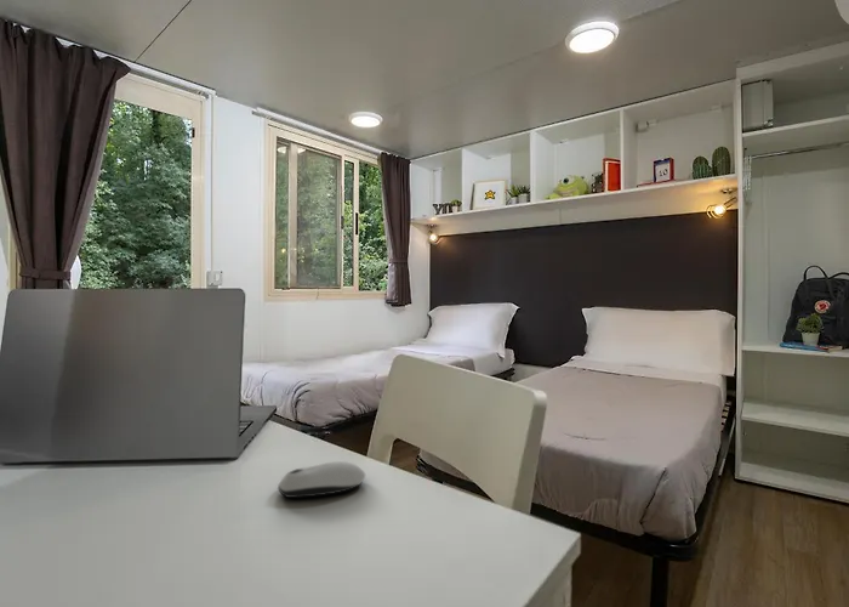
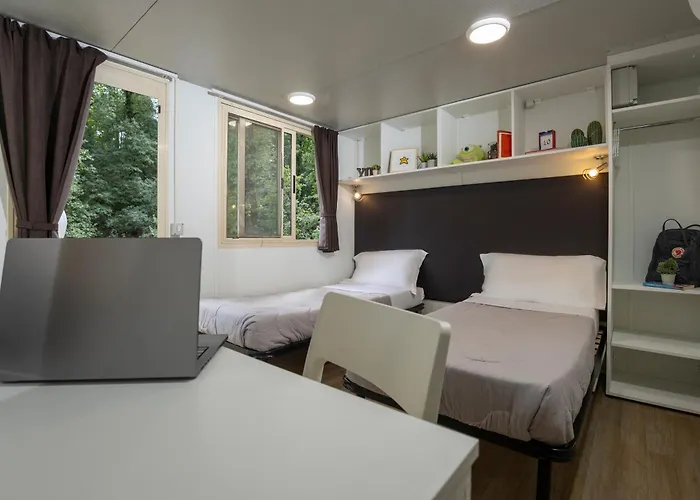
- computer mouse [277,460,366,499]
